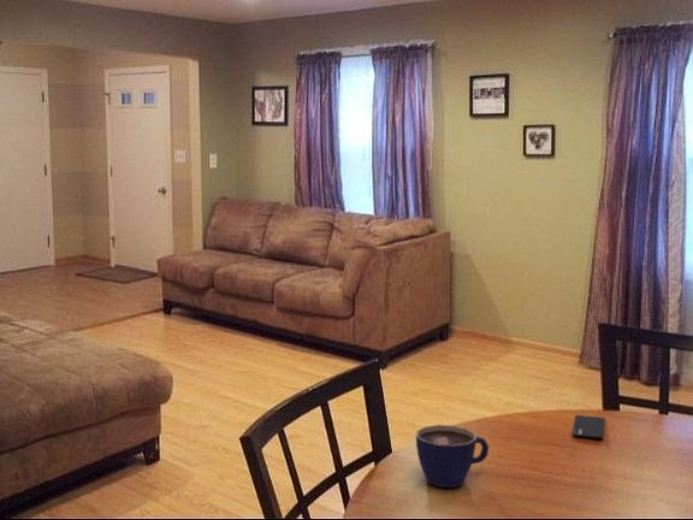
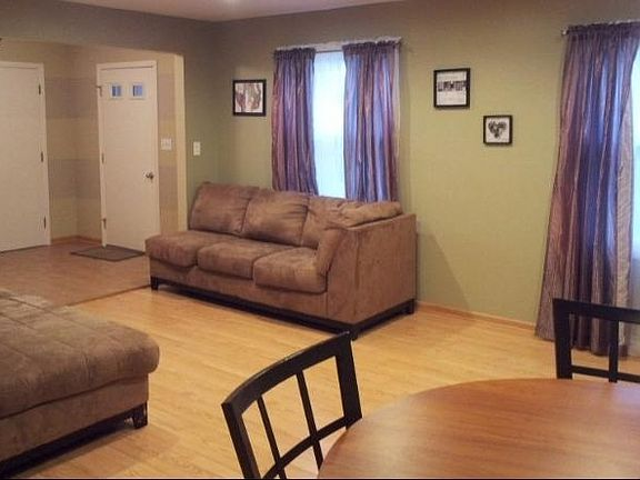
- cup [415,424,490,489]
- smartphone [571,414,605,441]
